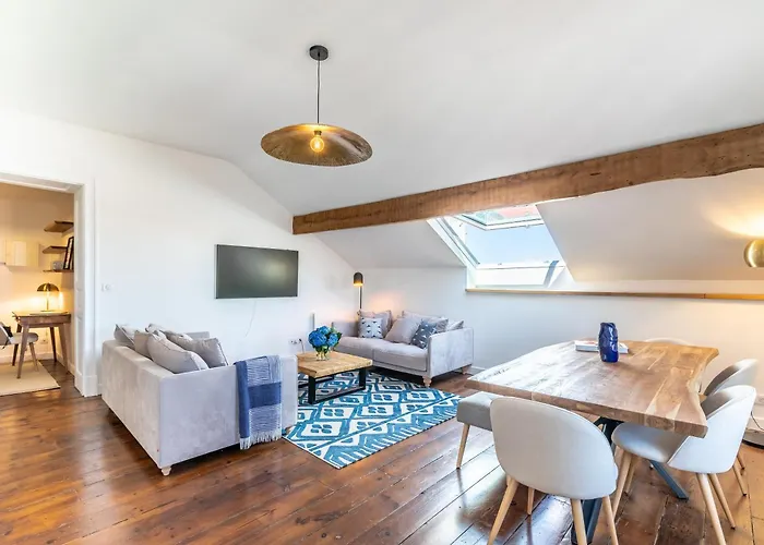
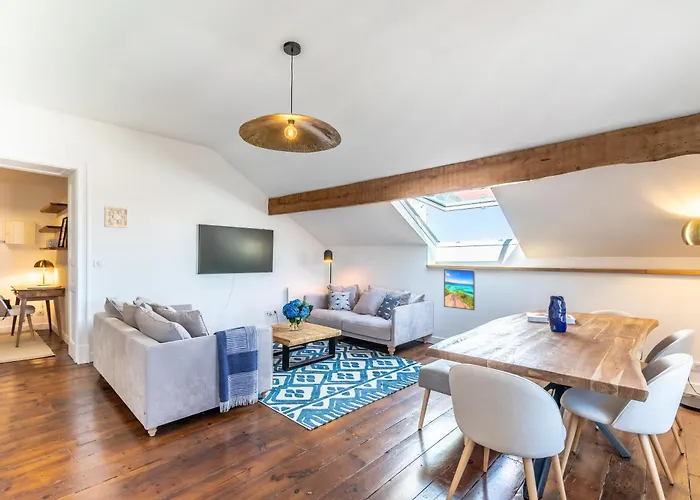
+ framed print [443,268,476,311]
+ wall ornament [103,205,129,229]
